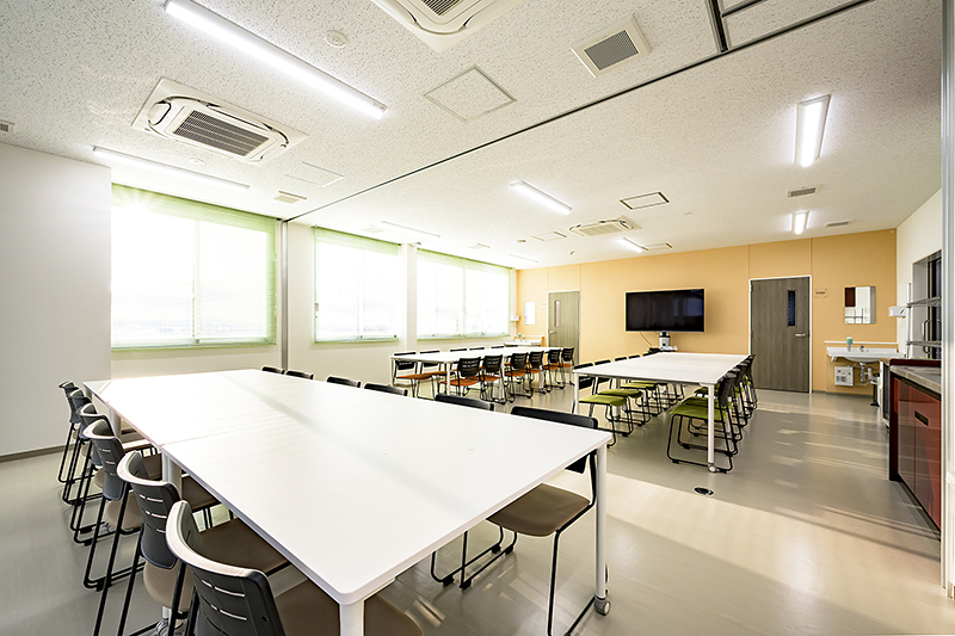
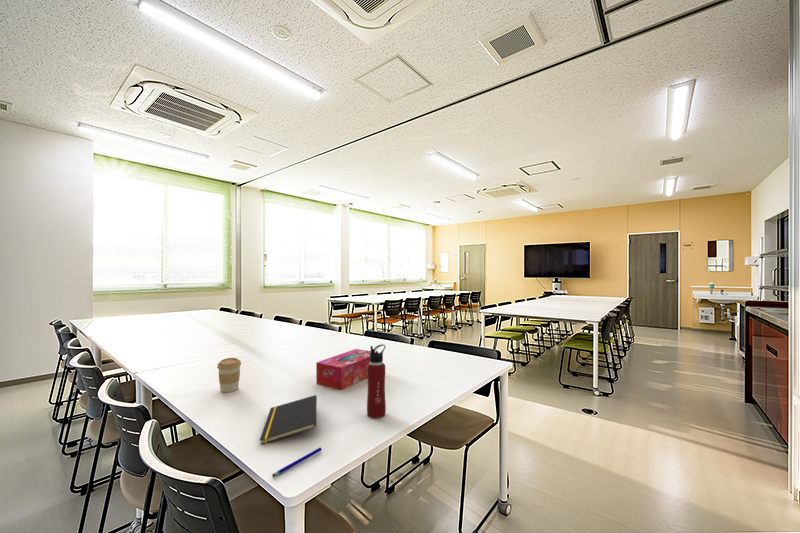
+ water bottle [366,343,387,419]
+ pen [271,446,323,478]
+ notepad [259,394,318,446]
+ coffee cup [216,357,242,393]
+ tissue box [315,348,371,391]
